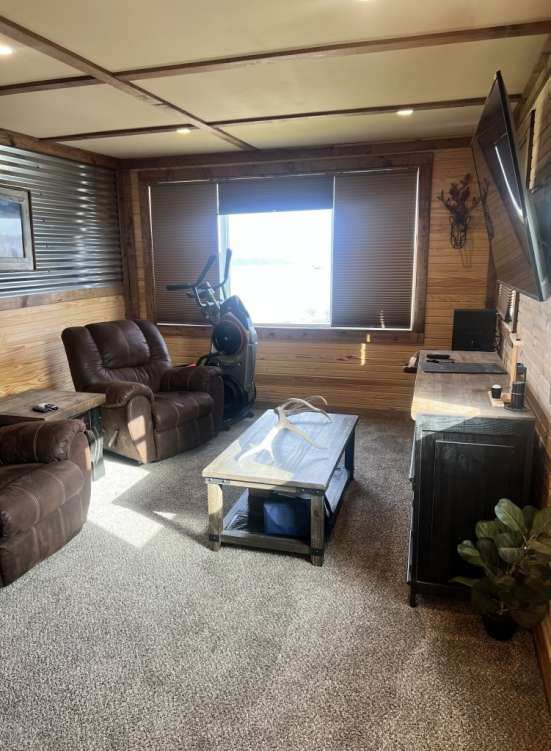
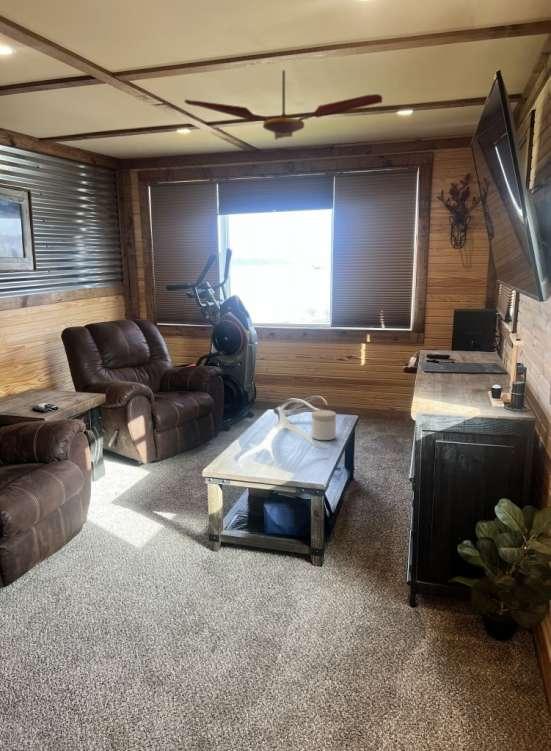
+ jar [311,409,337,441]
+ ceiling fan [183,69,383,141]
